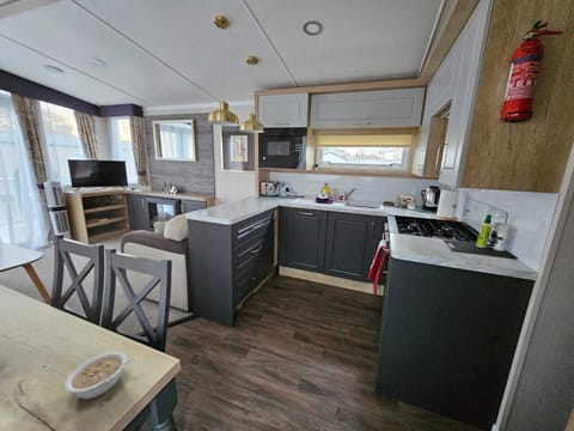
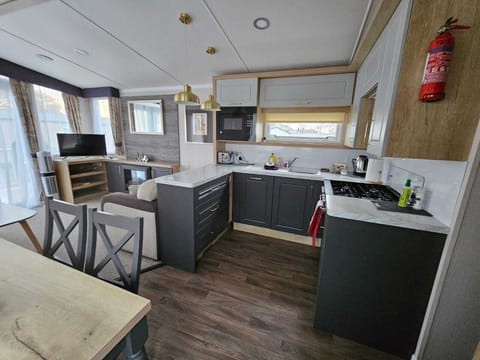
- legume [63,351,138,400]
